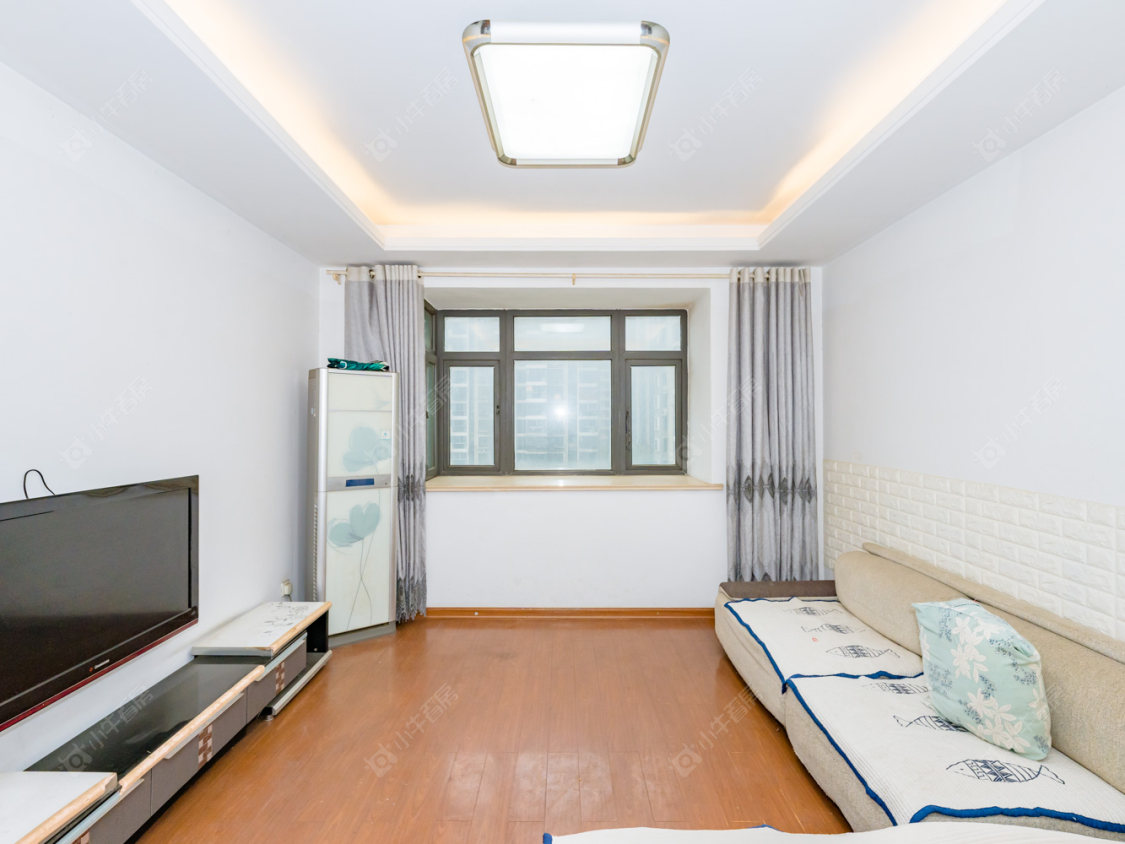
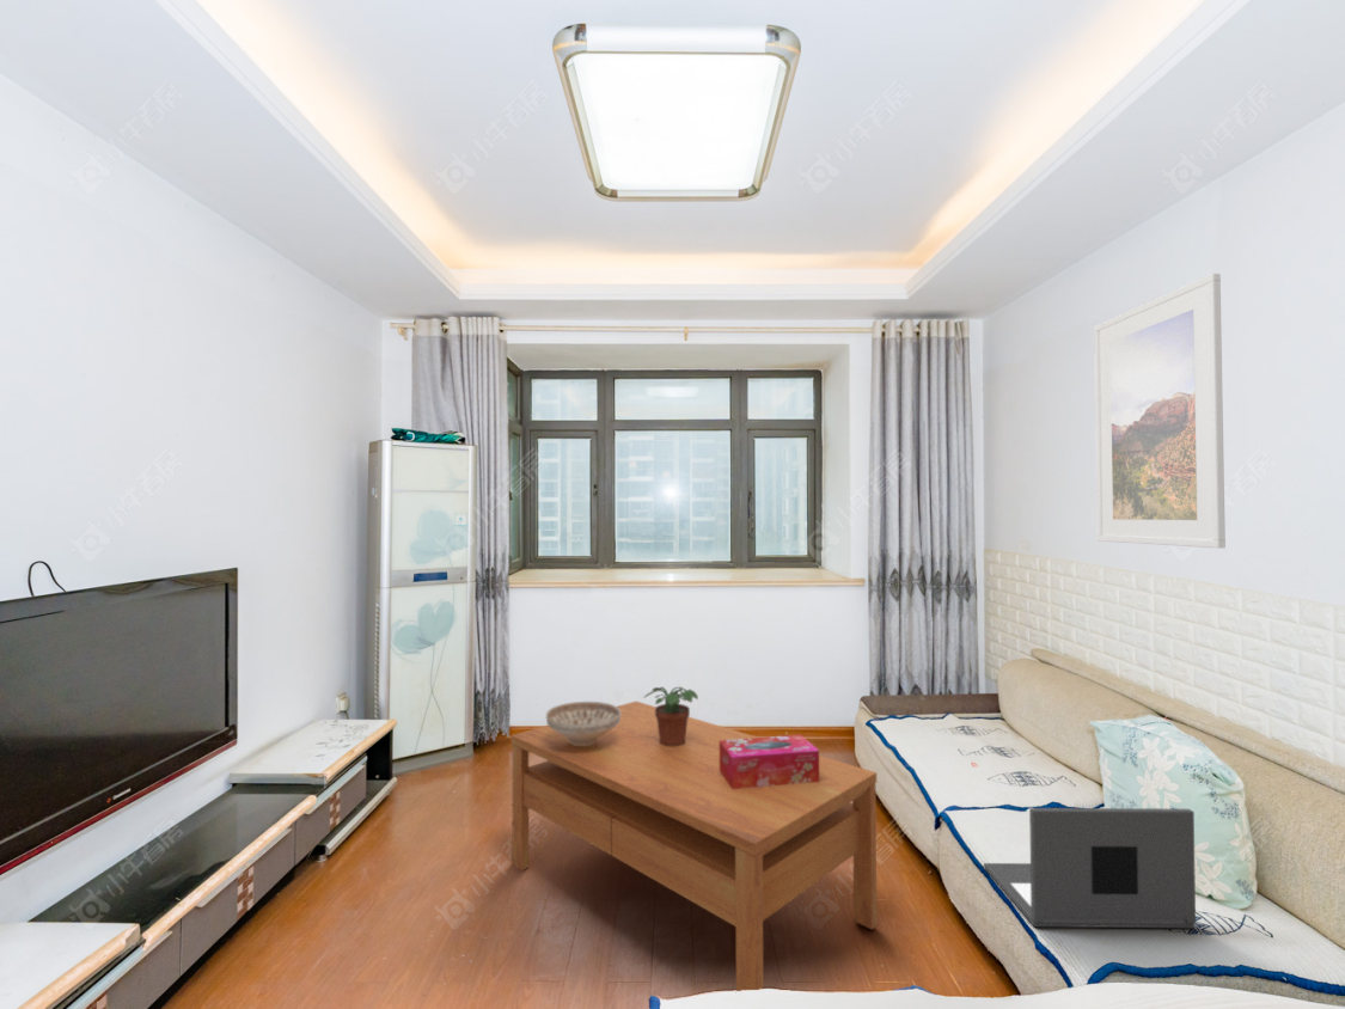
+ coffee table [511,701,878,992]
+ tissue box [720,734,820,789]
+ potted plant [642,685,699,746]
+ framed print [1093,273,1227,550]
+ decorative bowl [545,701,620,746]
+ laptop [983,807,1197,929]
